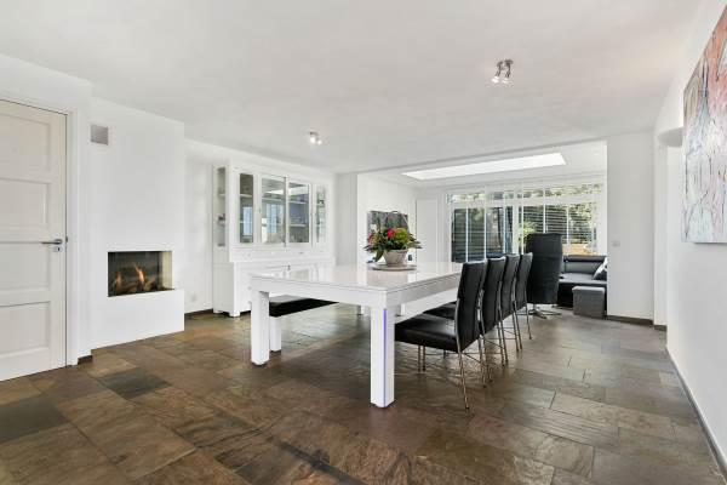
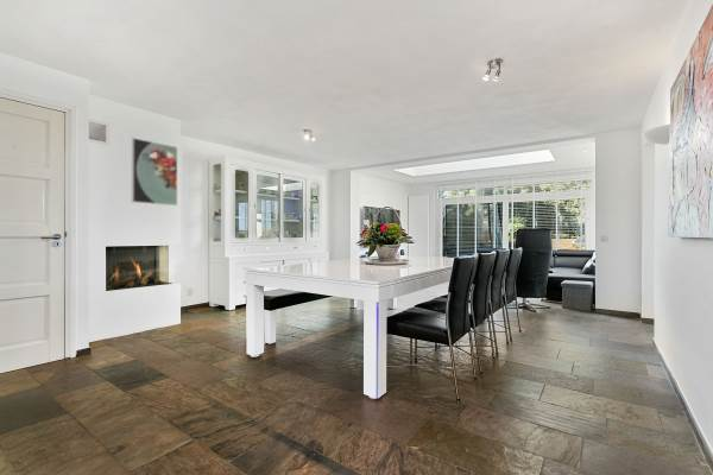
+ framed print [131,137,178,207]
